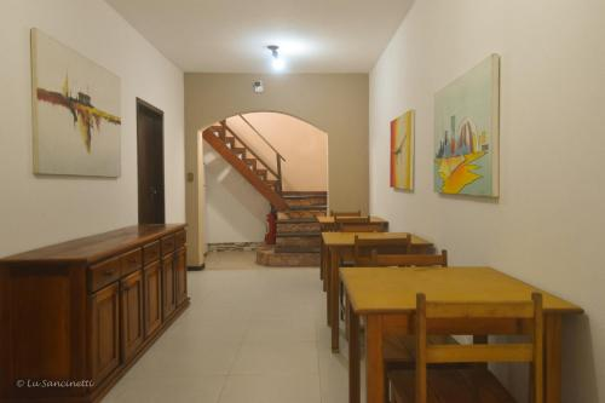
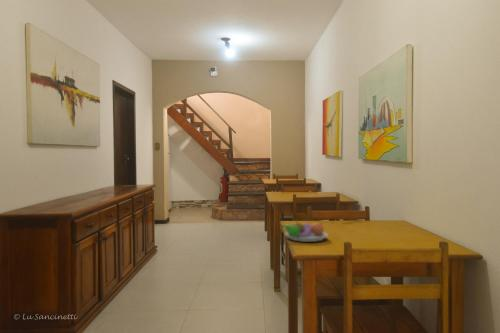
+ fruit bowl [279,219,329,243]
